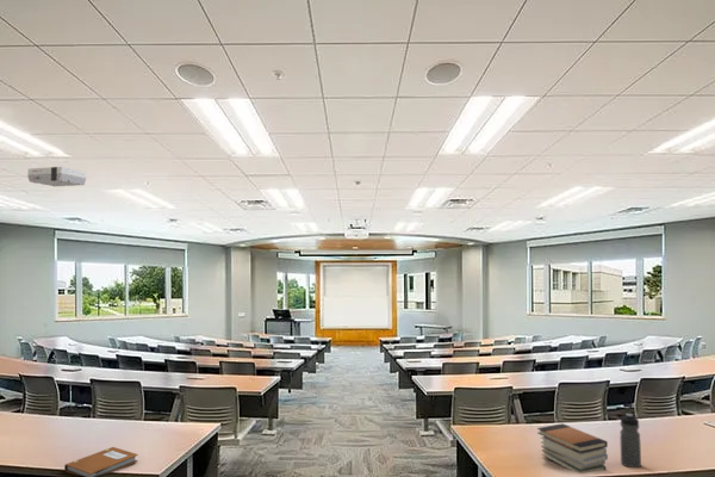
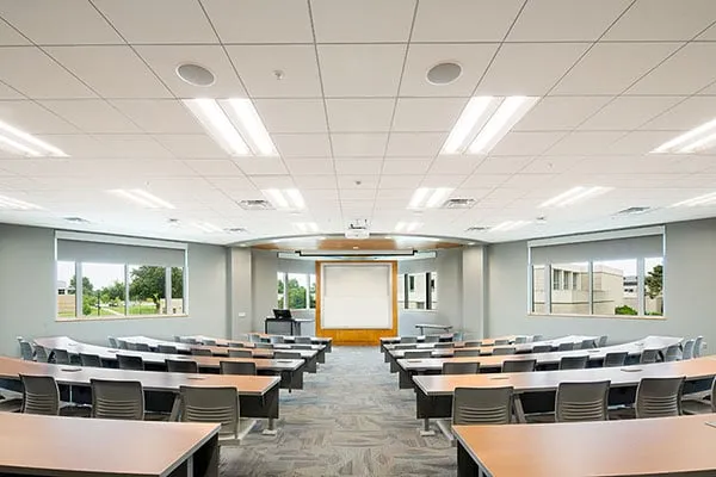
- water bottle [618,413,642,469]
- projector [26,166,87,187]
- notebook [63,446,139,477]
- book stack [536,422,609,475]
